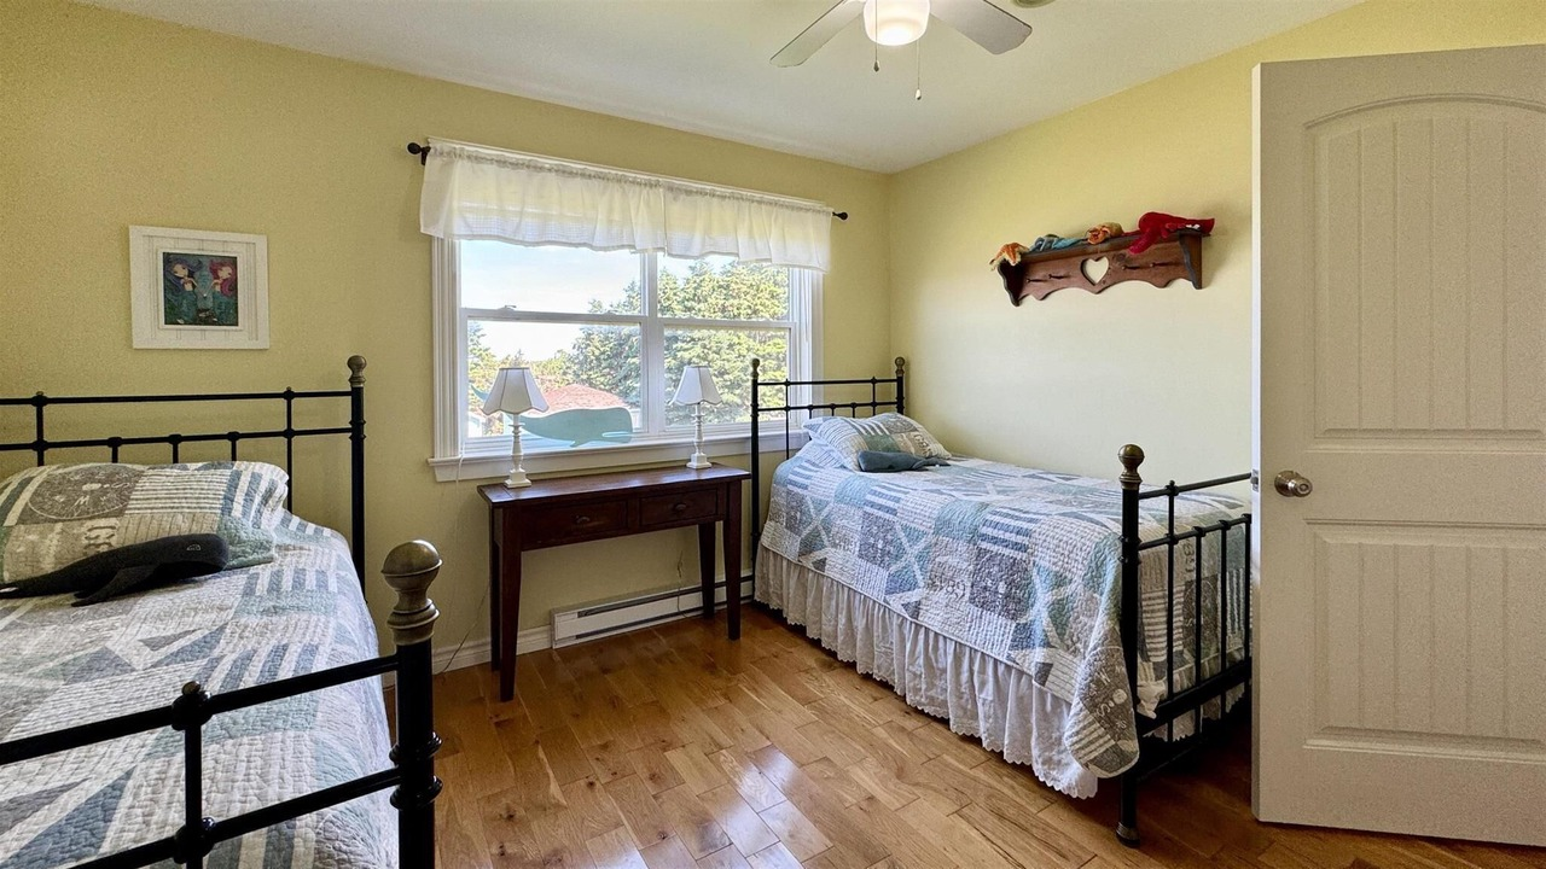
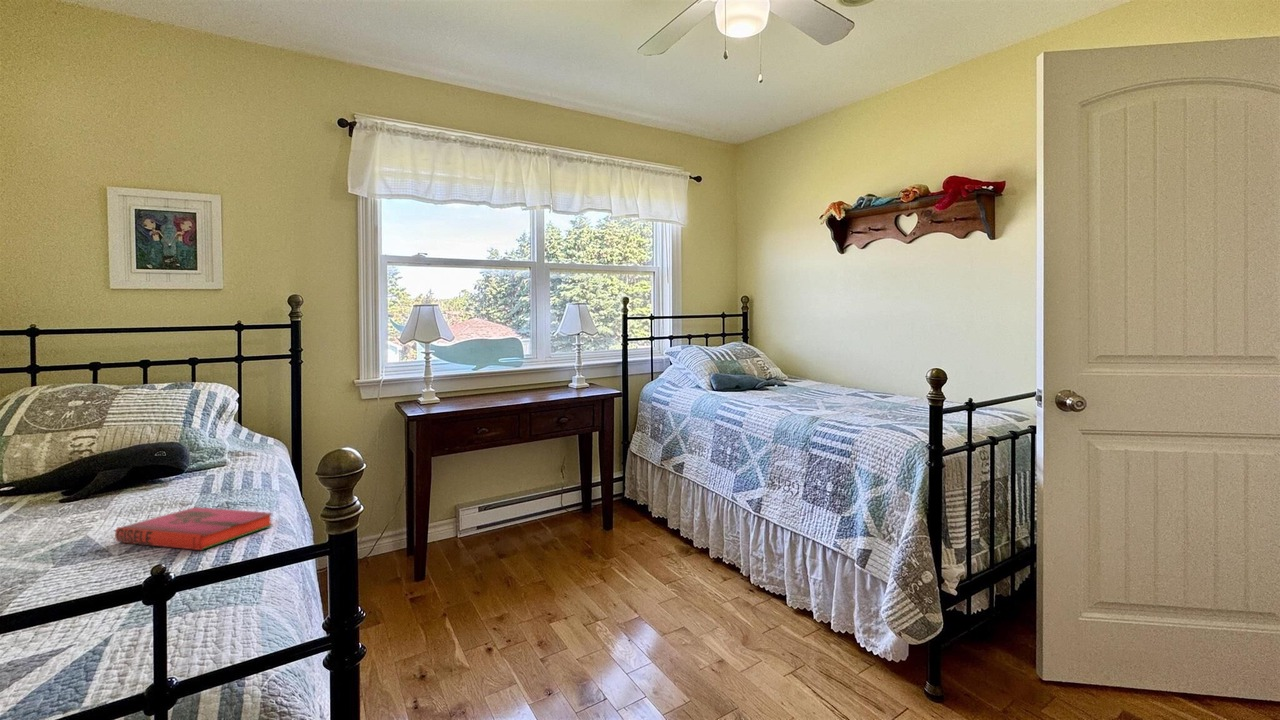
+ hardback book [114,506,274,551]
